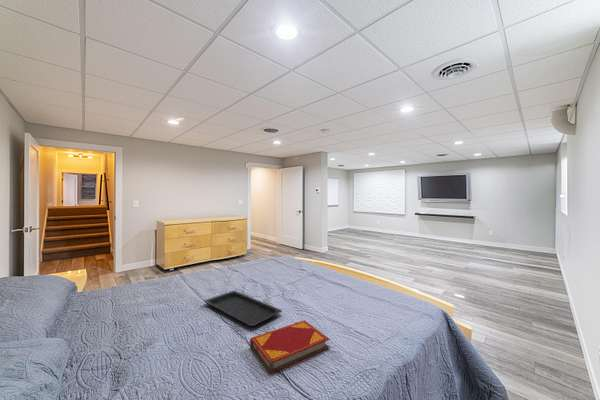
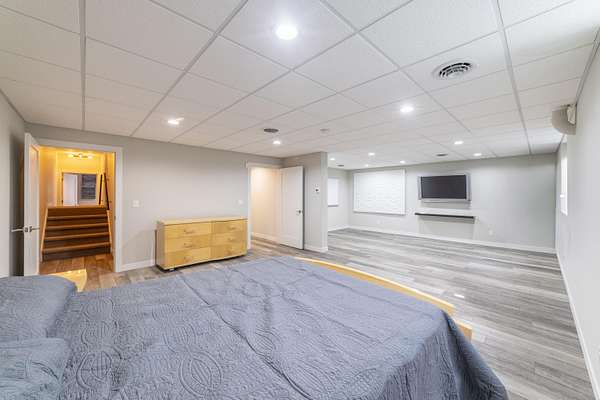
- hardback book [249,320,330,374]
- serving tray [204,290,283,327]
